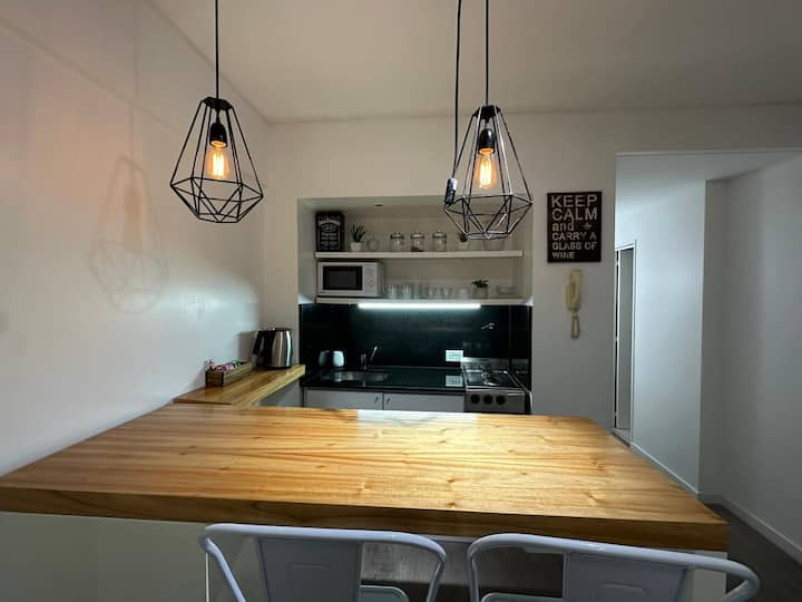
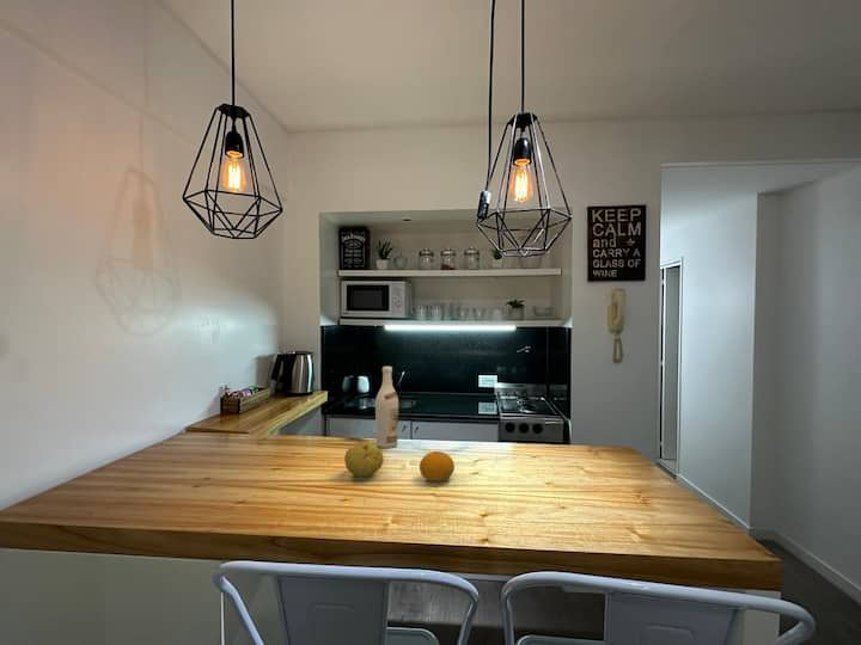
+ fruit [343,441,385,478]
+ fruit [419,450,456,483]
+ wine bottle [374,366,399,449]
